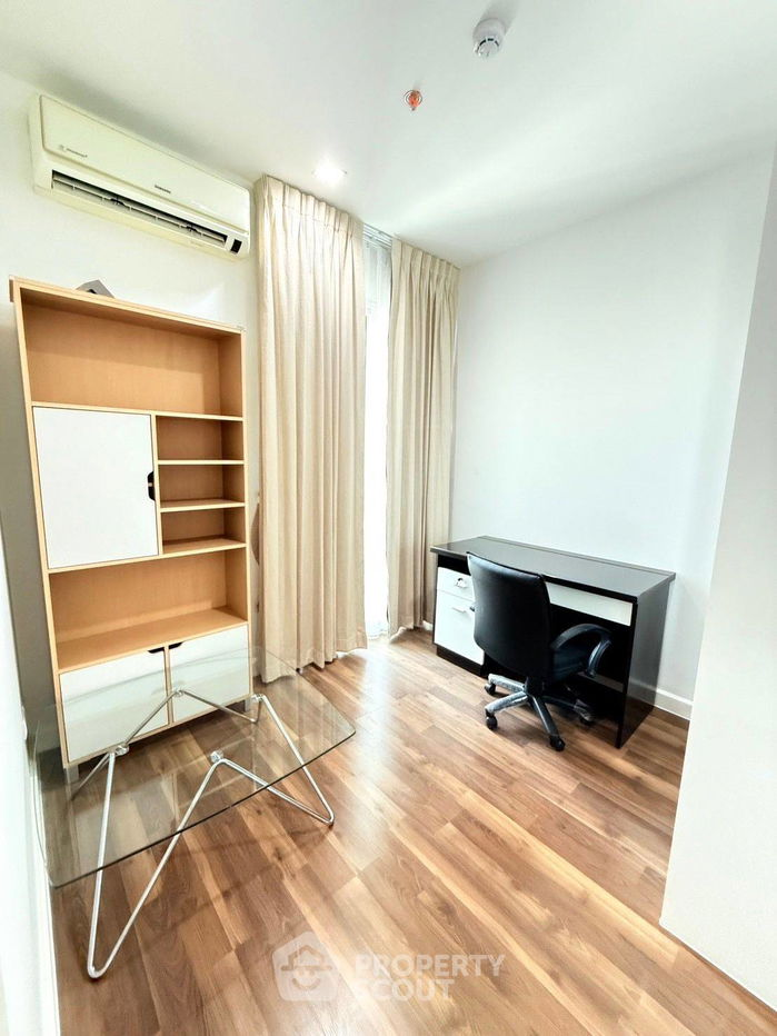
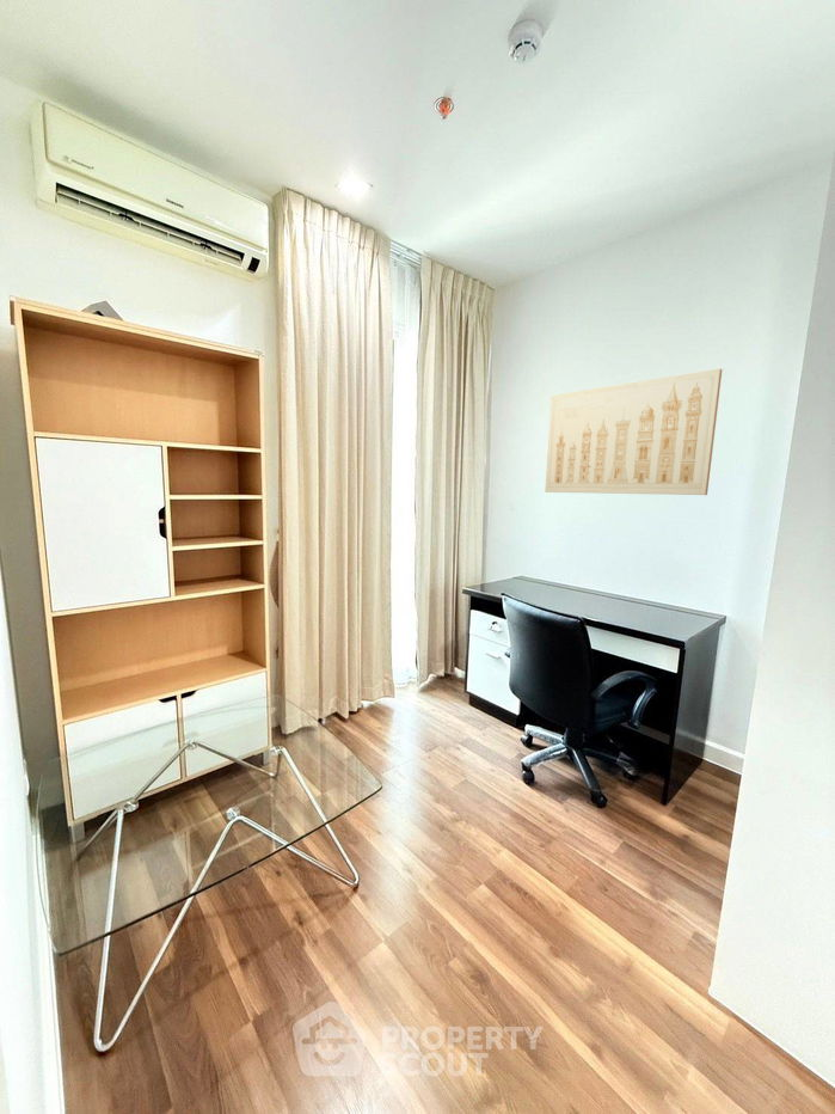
+ wall art [544,367,723,496]
